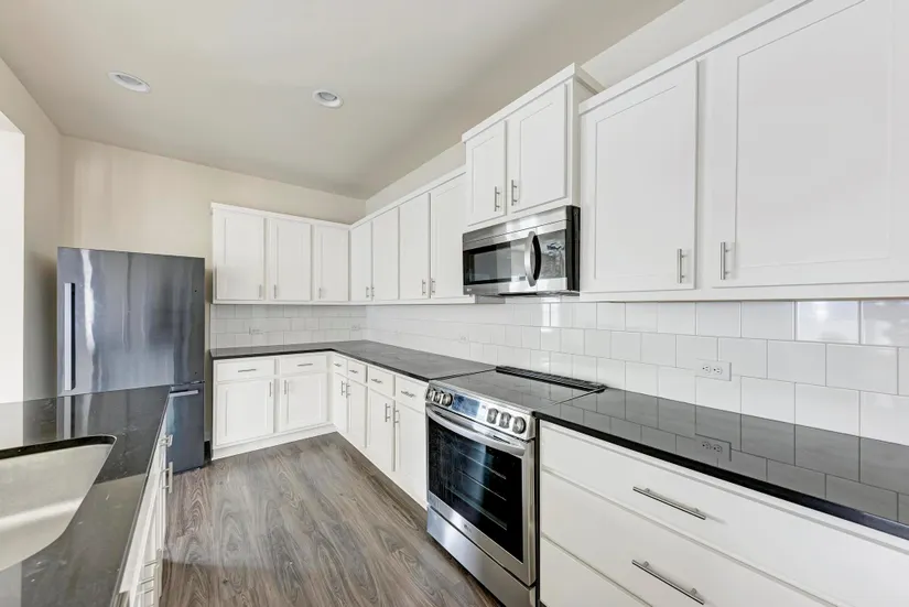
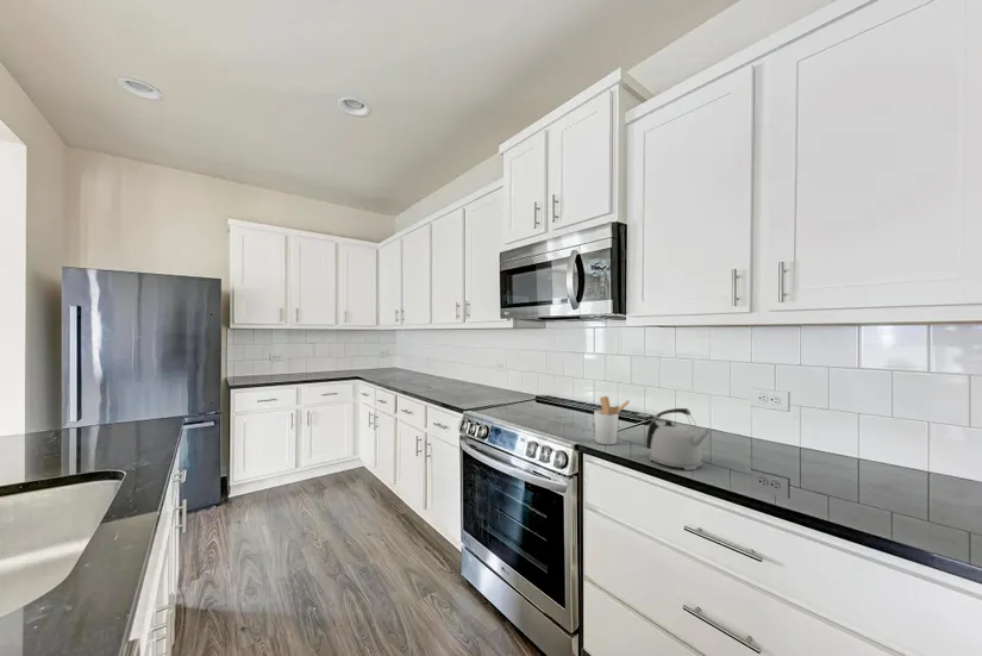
+ kettle [645,407,712,471]
+ utensil holder [593,395,631,445]
